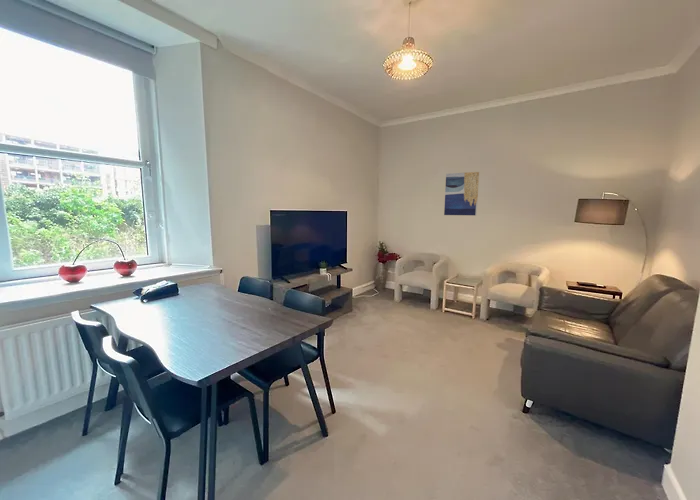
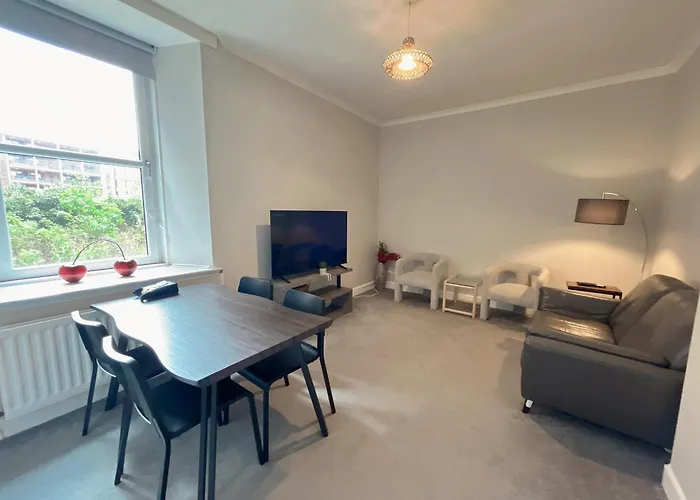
- wall art [443,171,480,216]
